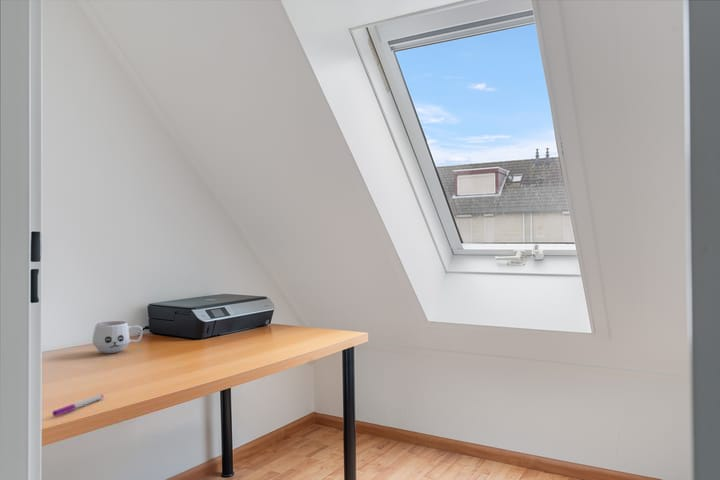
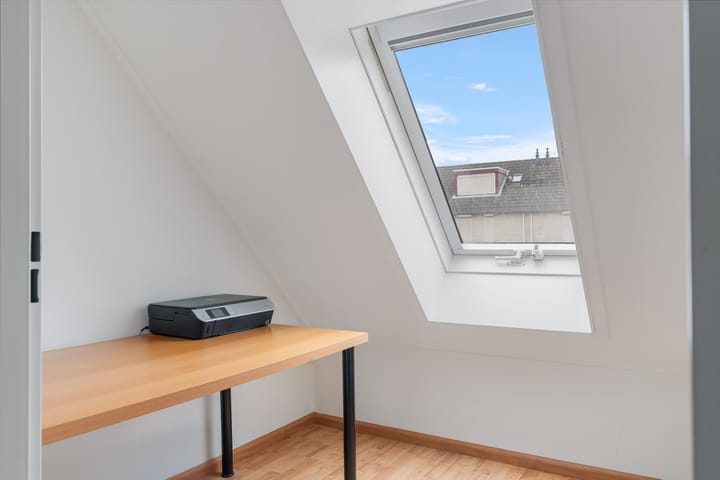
- mug [92,320,144,354]
- pen [51,393,104,417]
